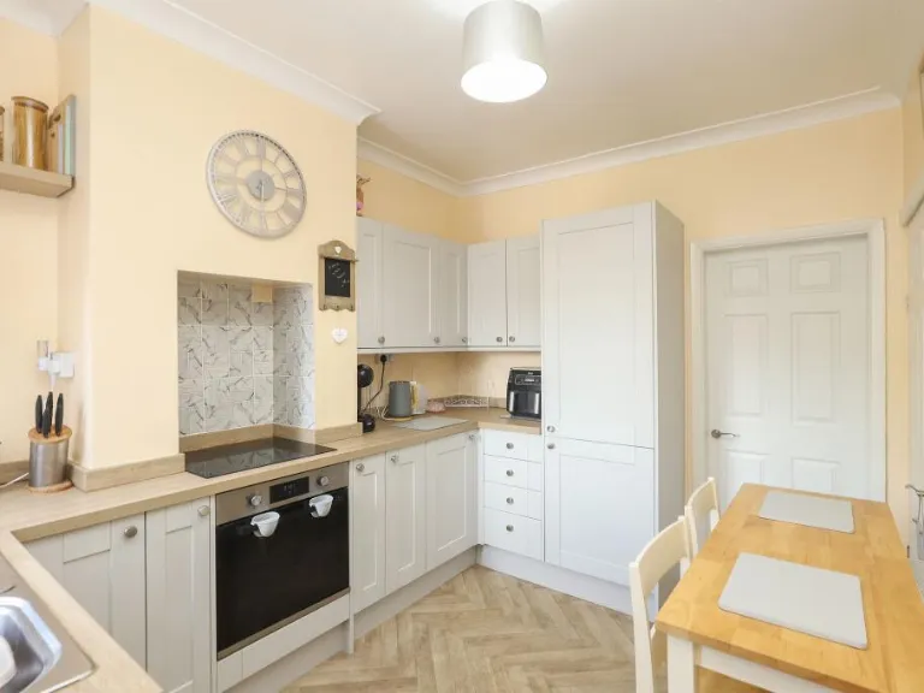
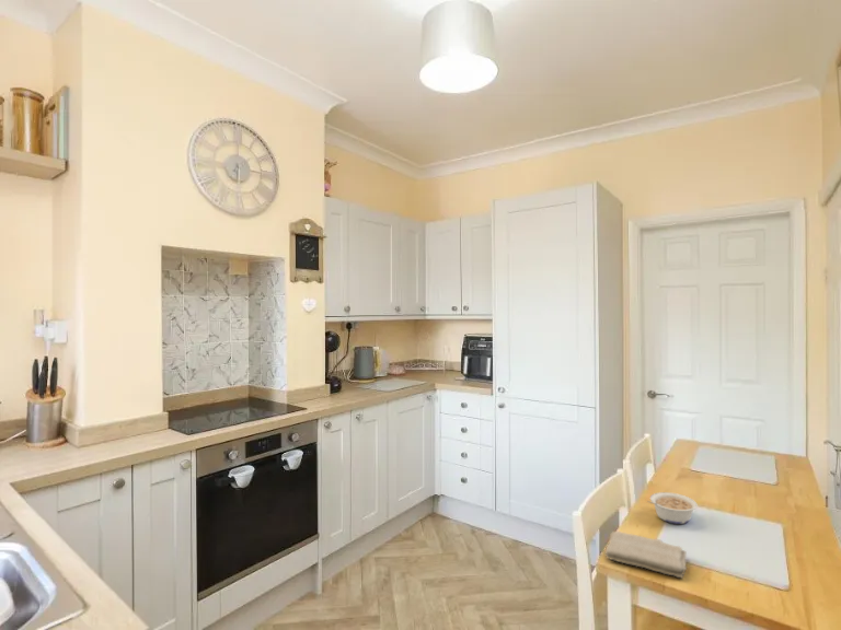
+ washcloth [604,530,688,580]
+ legume [646,491,699,525]
